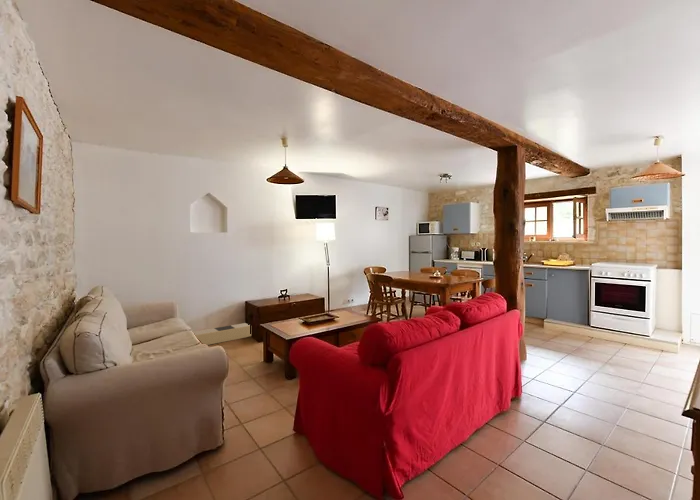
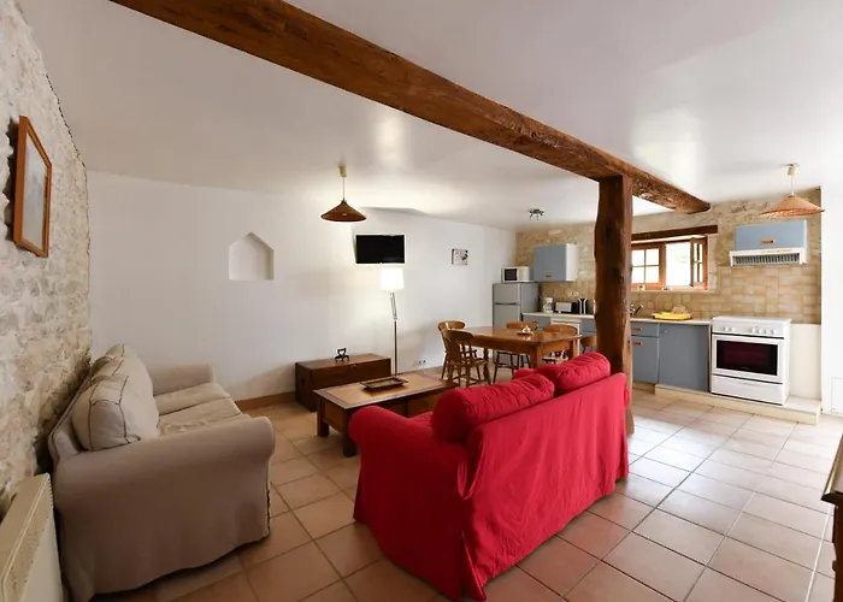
- speaker [193,322,252,346]
